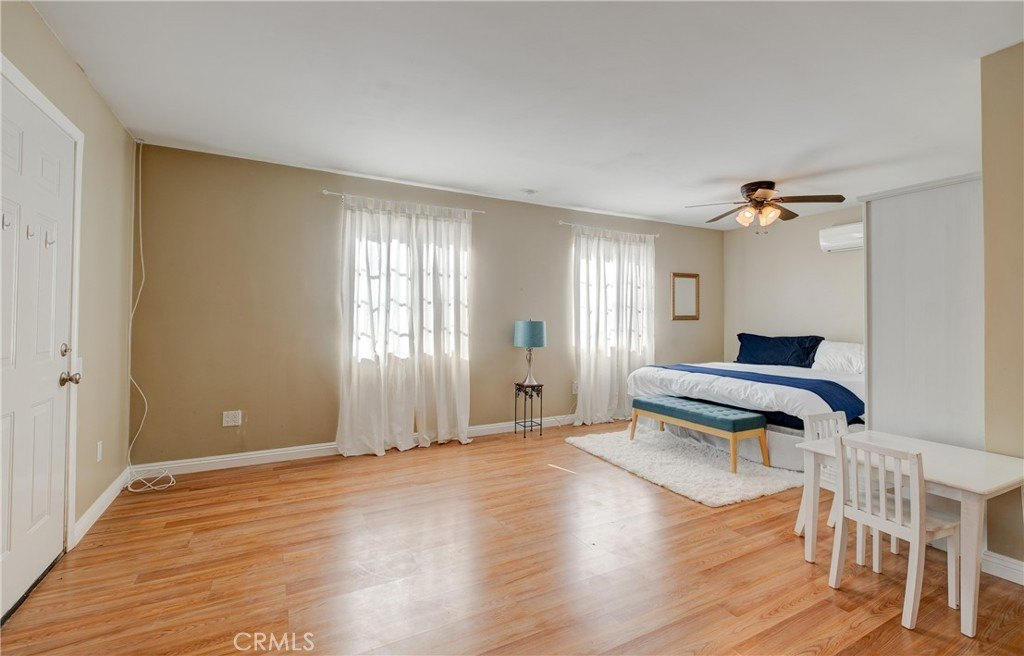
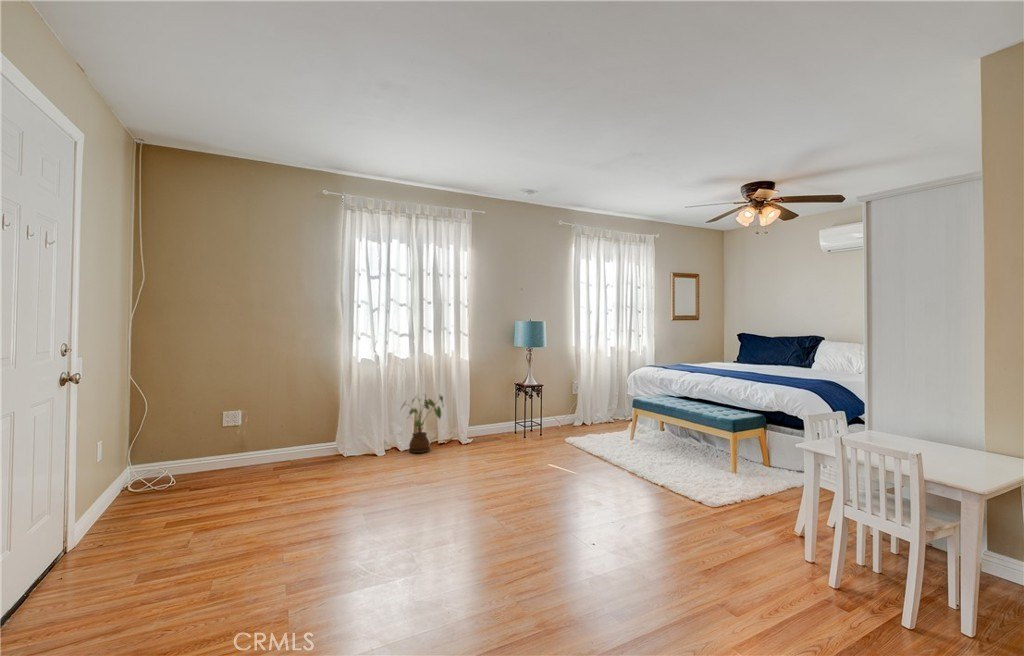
+ house plant [399,392,445,454]
